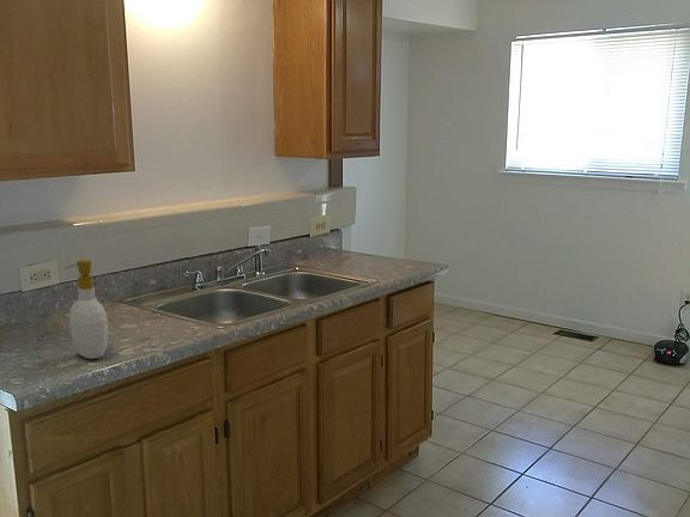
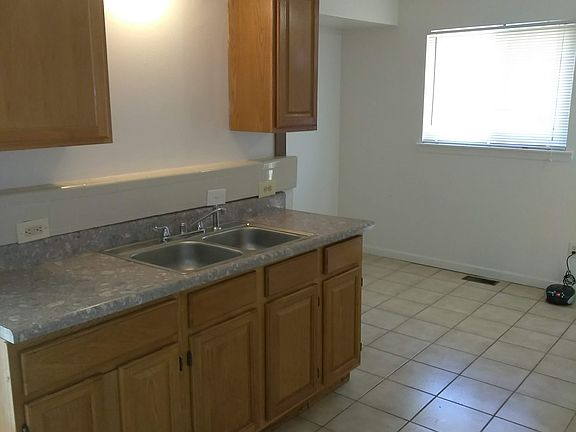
- soap bottle [65,258,109,360]
